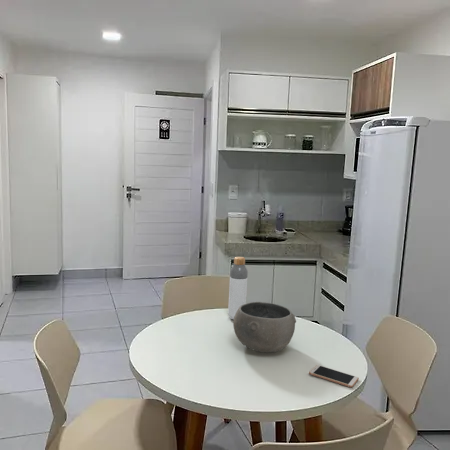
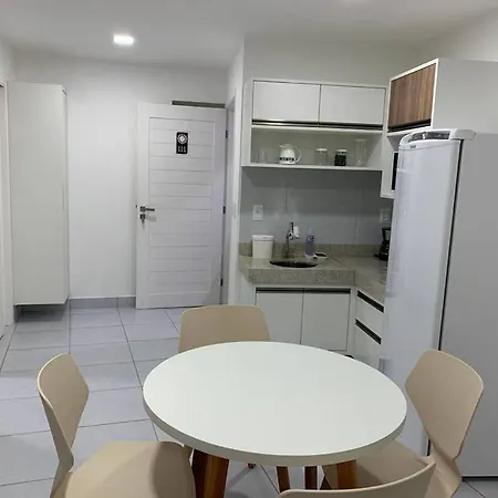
- smartphone [308,364,360,389]
- bowl [232,301,297,353]
- bottle [227,256,249,320]
